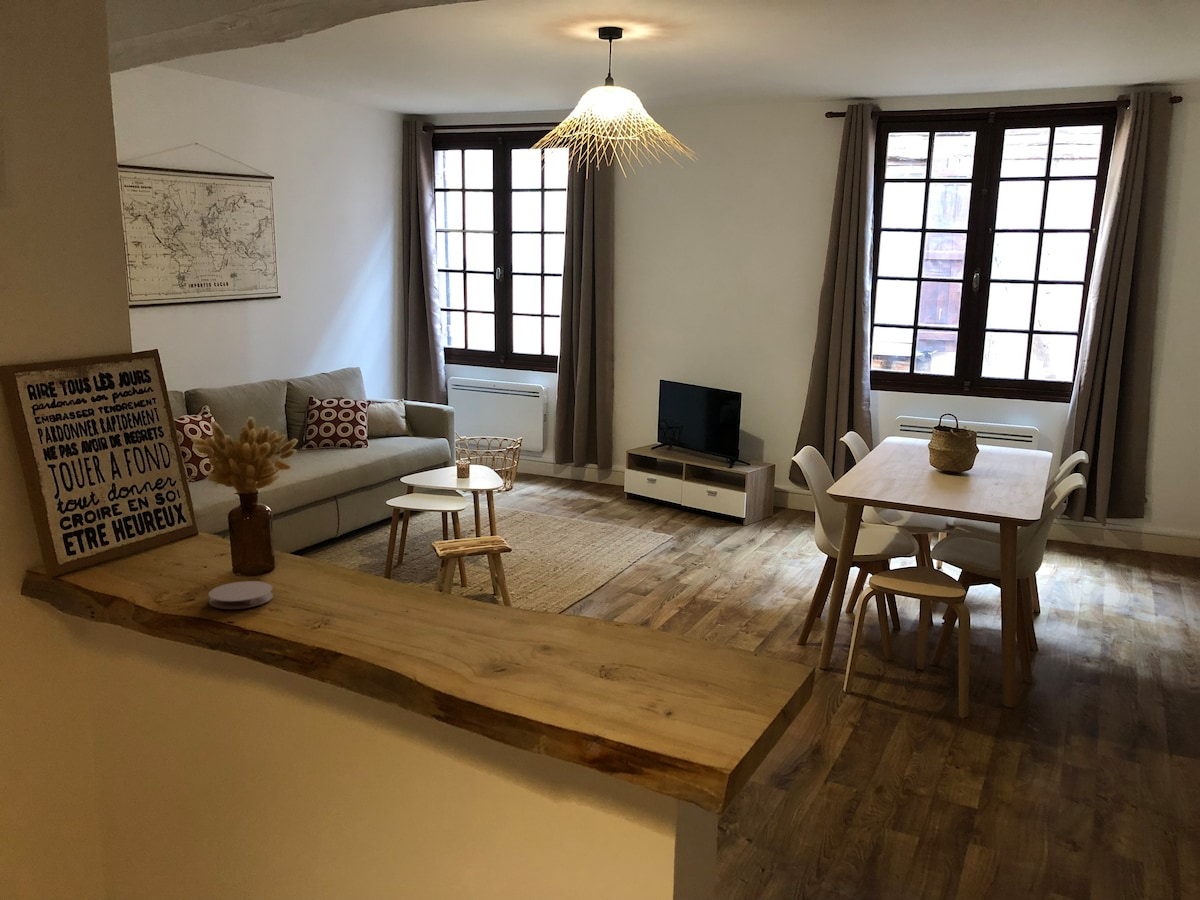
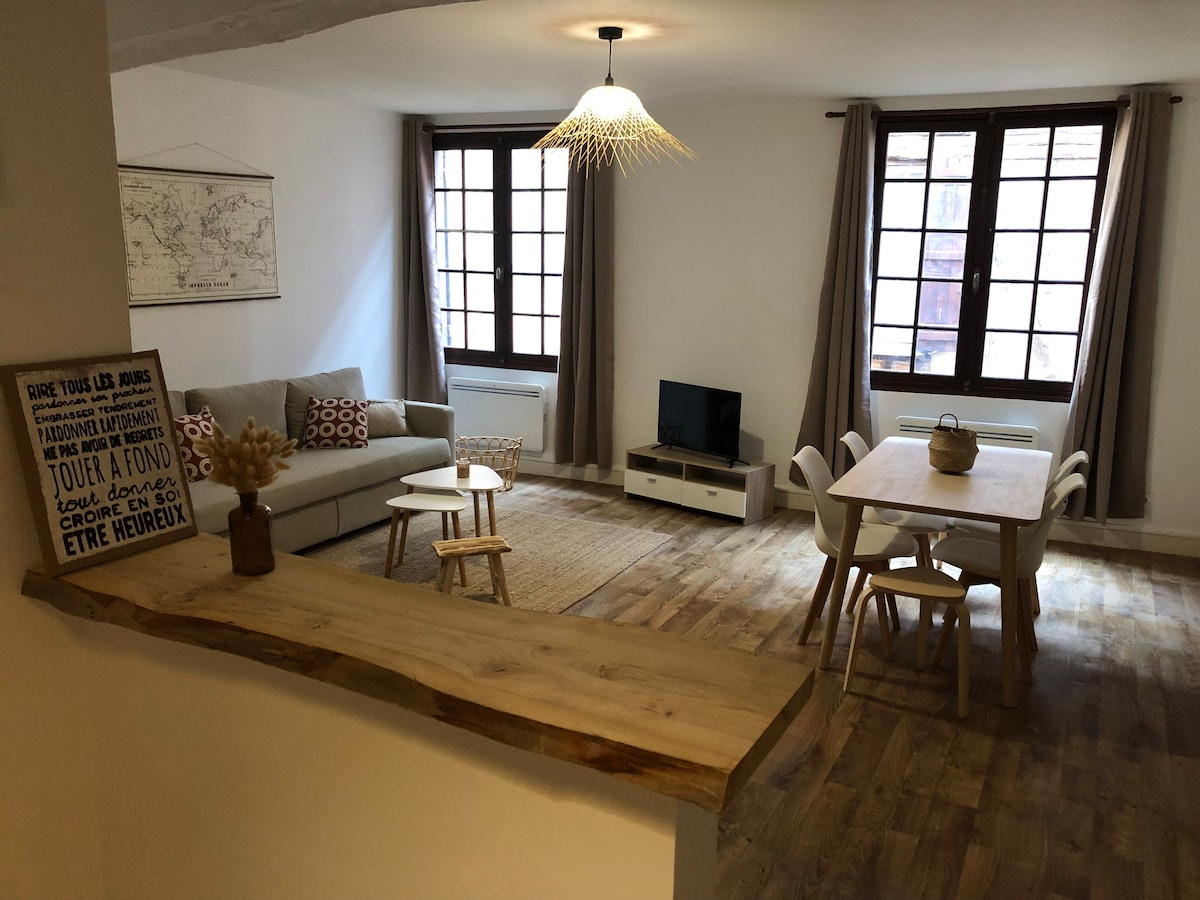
- coaster [207,580,274,610]
